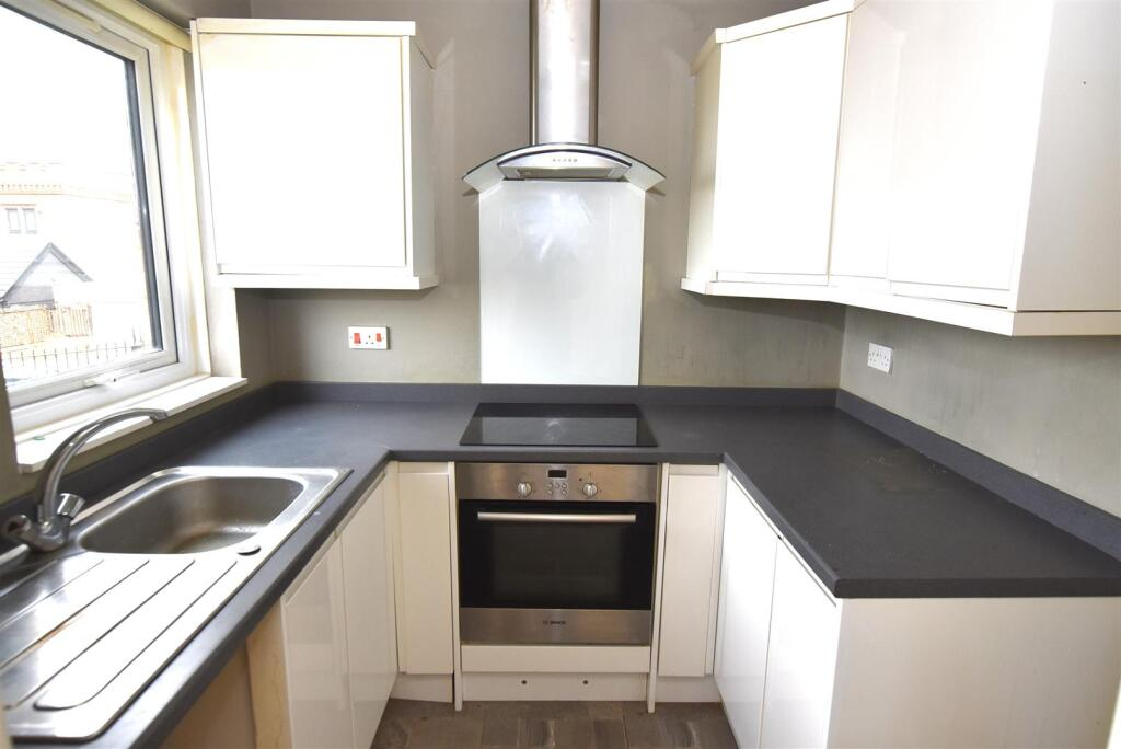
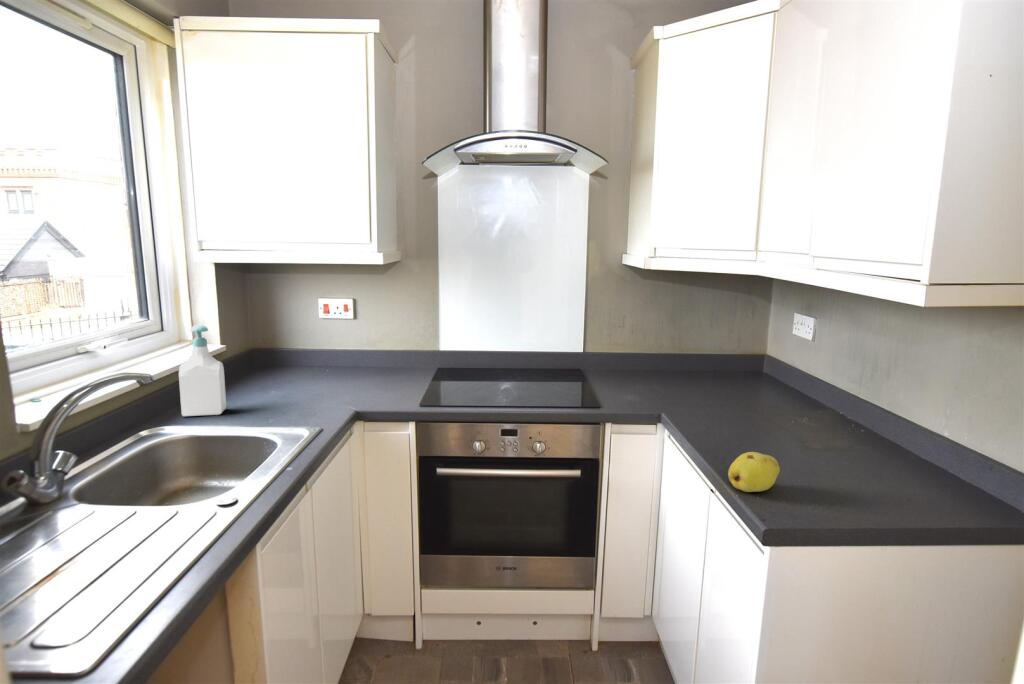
+ fruit [727,451,781,493]
+ soap bottle [178,324,227,417]
